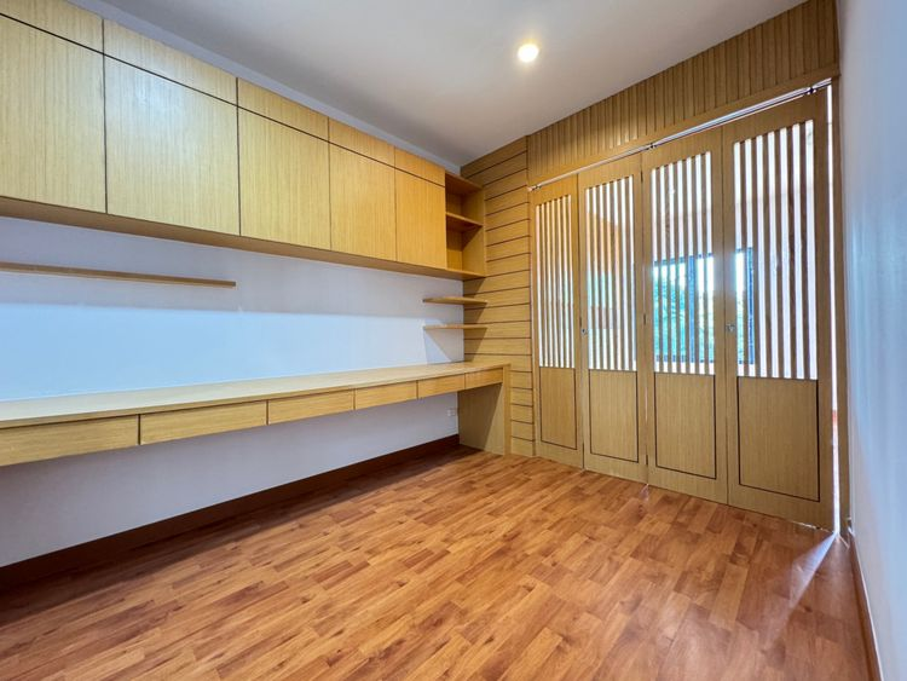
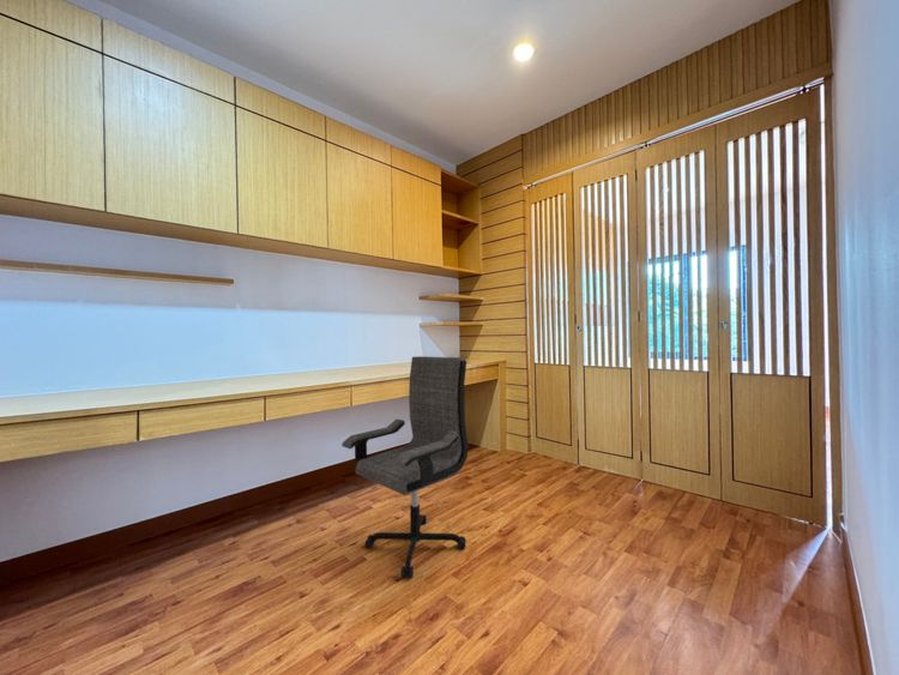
+ office chair [340,355,470,579]
